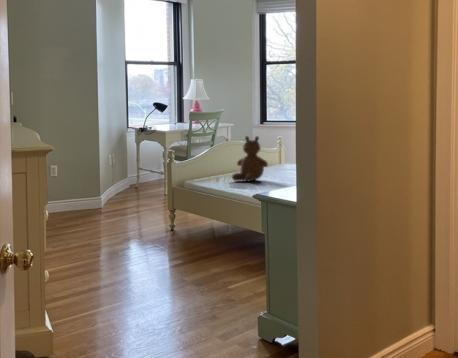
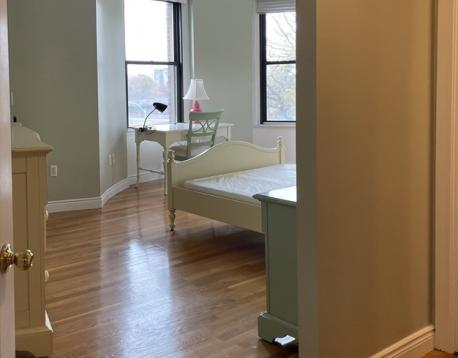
- teddy bear [231,135,269,183]
